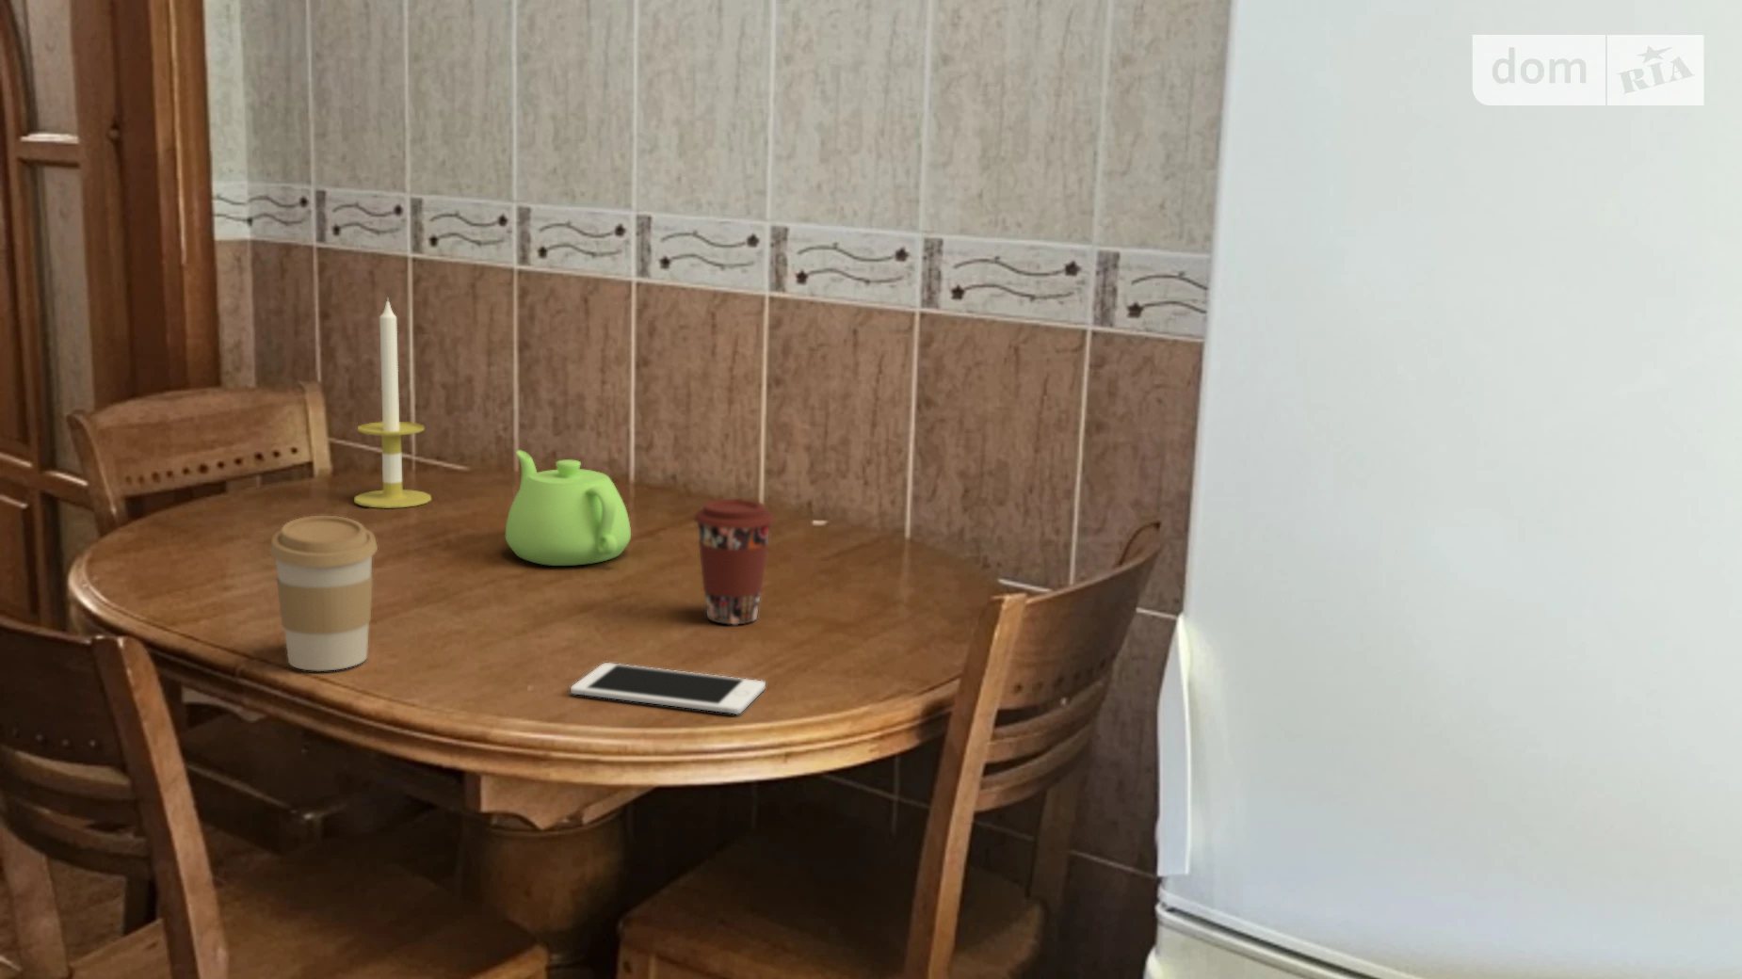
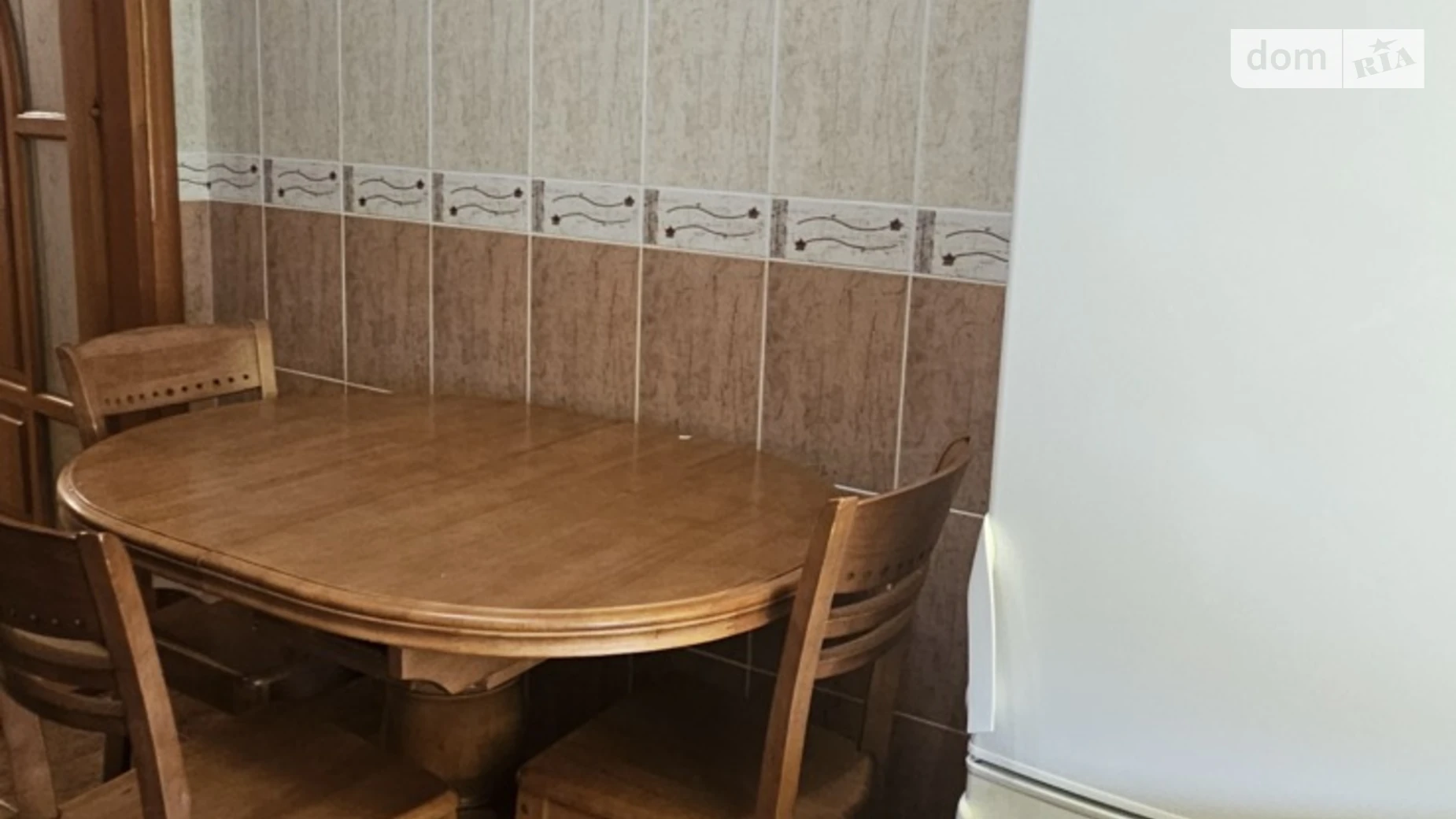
- teapot [505,449,632,567]
- candle [353,296,432,509]
- cell phone [570,662,767,715]
- coffee cup [692,498,775,625]
- coffee cup [269,515,378,671]
